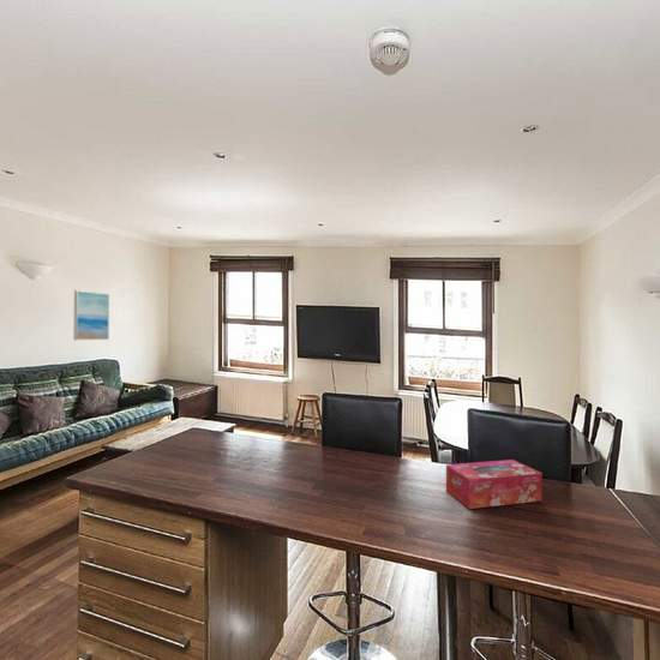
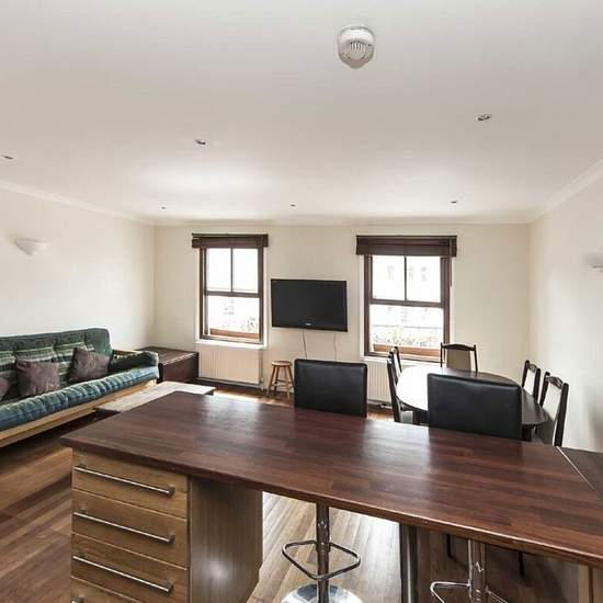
- wall art [72,289,110,341]
- tissue box [445,458,544,510]
